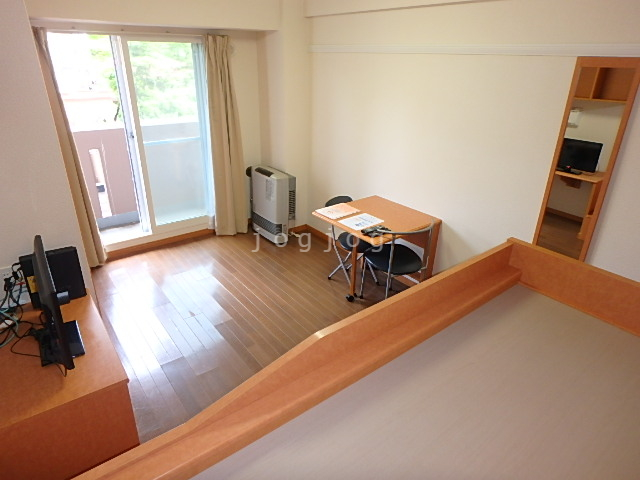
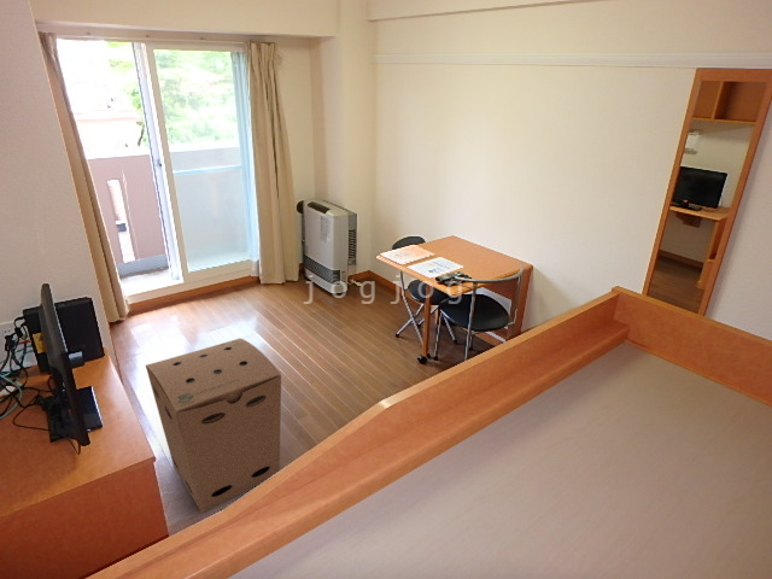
+ cardboard box [145,337,282,513]
